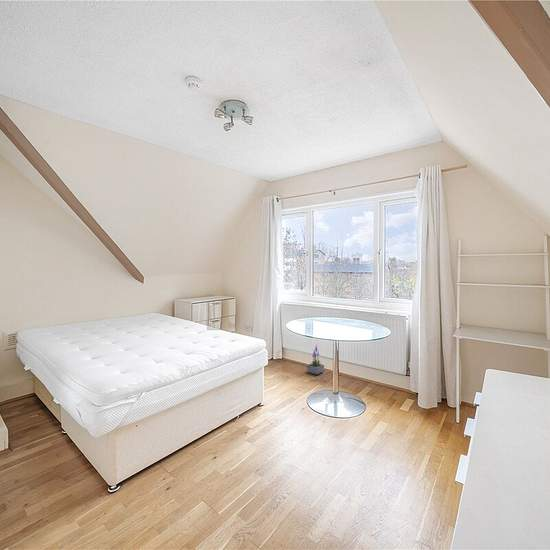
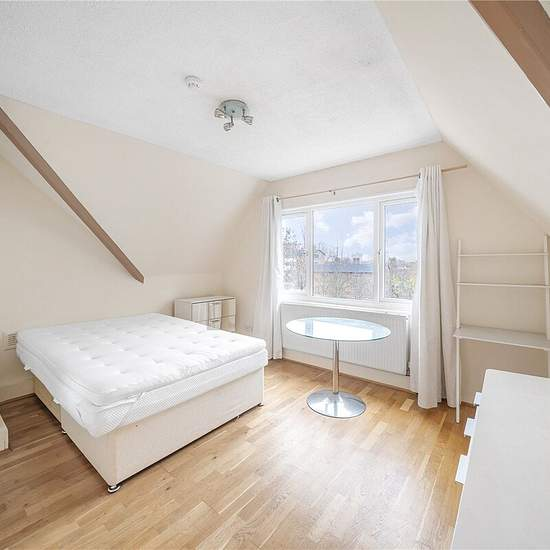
- potted plant [306,344,325,376]
